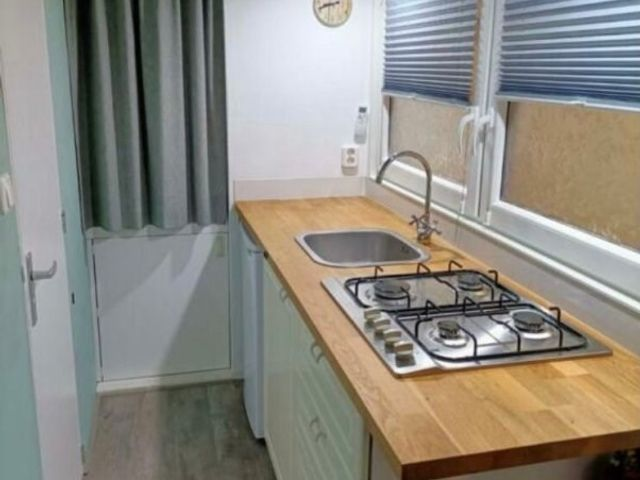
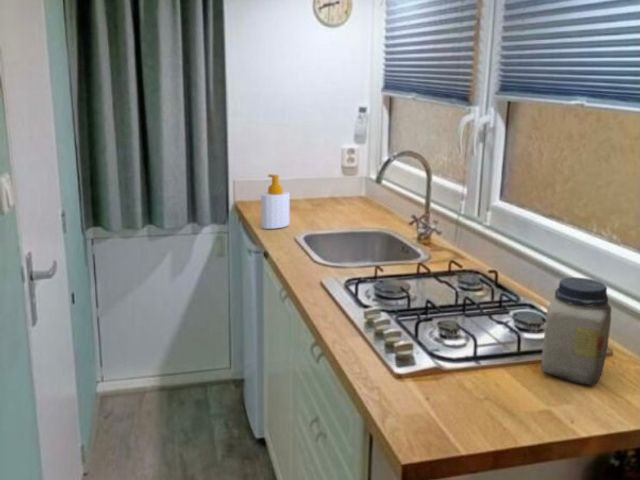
+ jar [541,276,613,387]
+ soap bottle [260,173,291,230]
